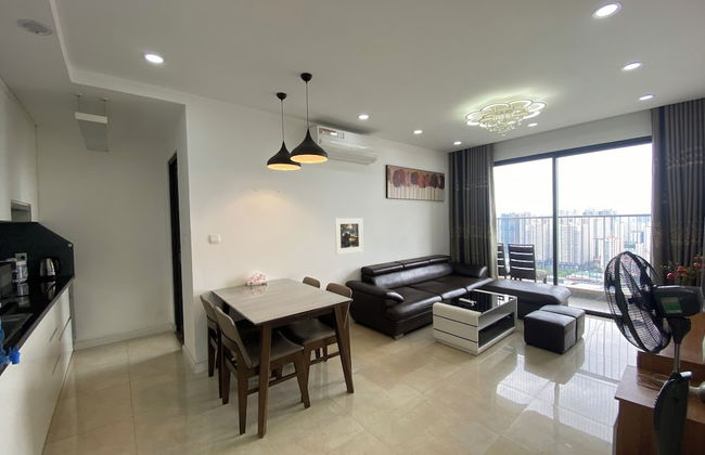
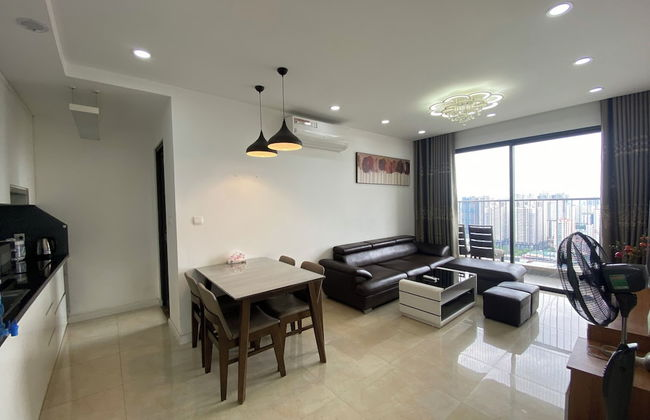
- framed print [334,217,364,256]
